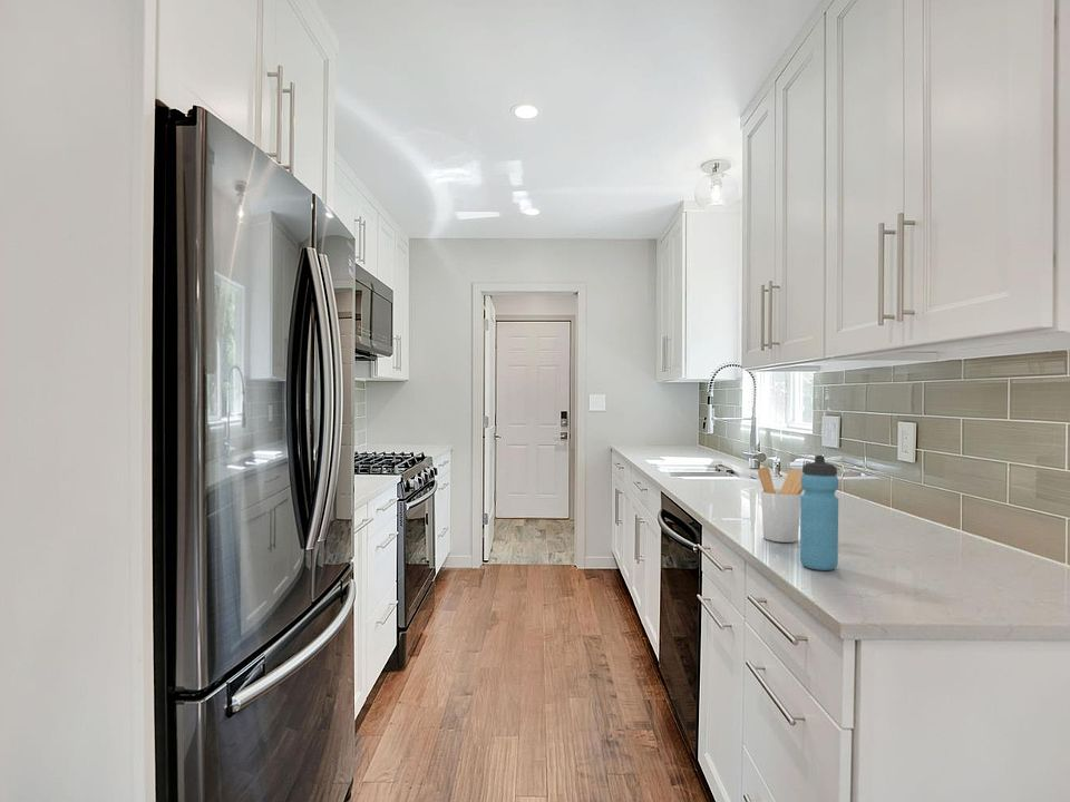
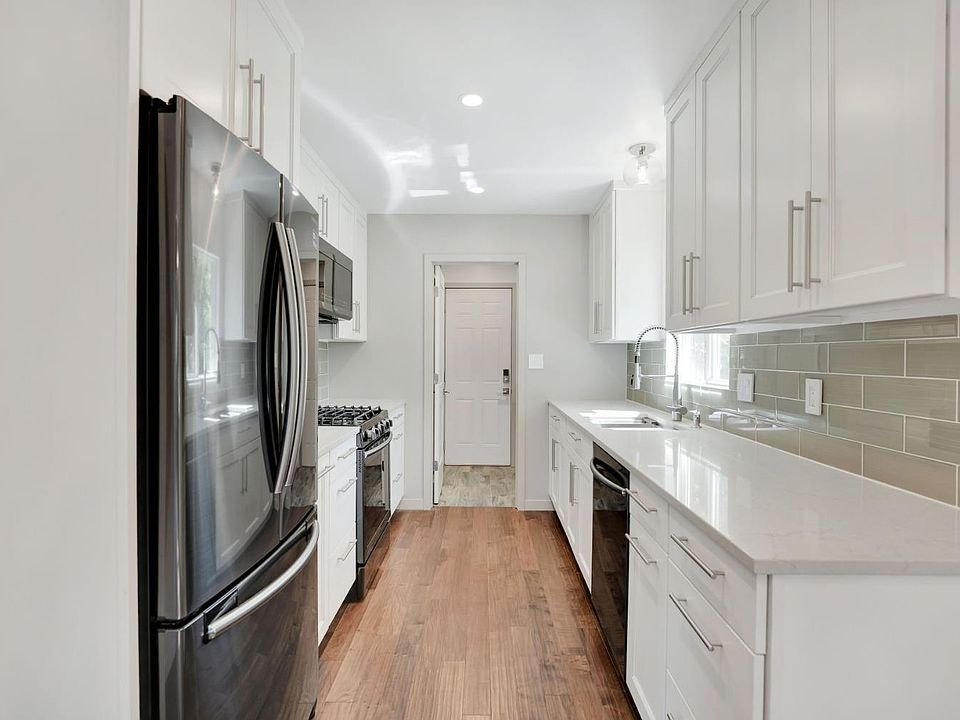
- water bottle [799,454,839,571]
- utensil holder [757,466,805,544]
